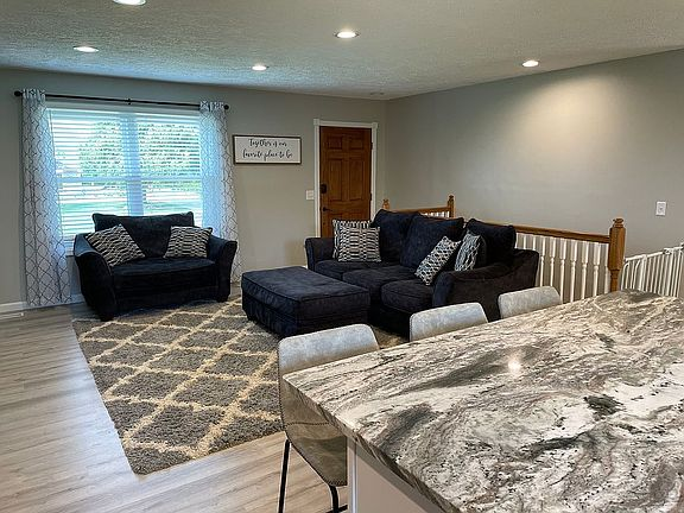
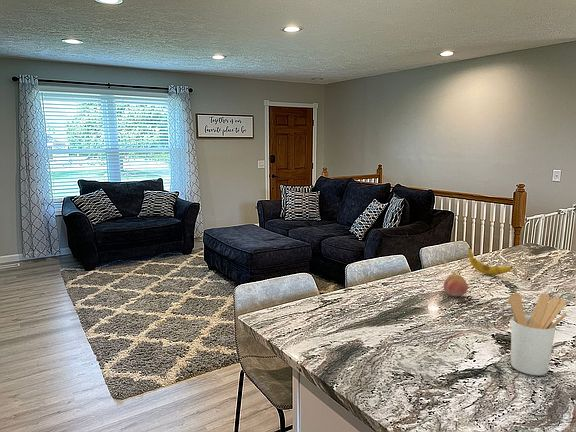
+ banana [467,247,513,276]
+ utensil holder [508,291,568,376]
+ fruit [442,274,469,298]
